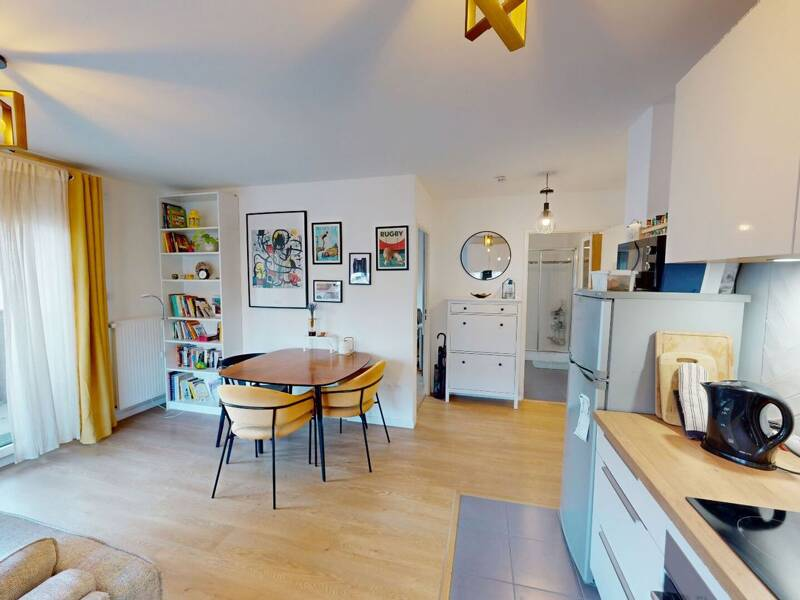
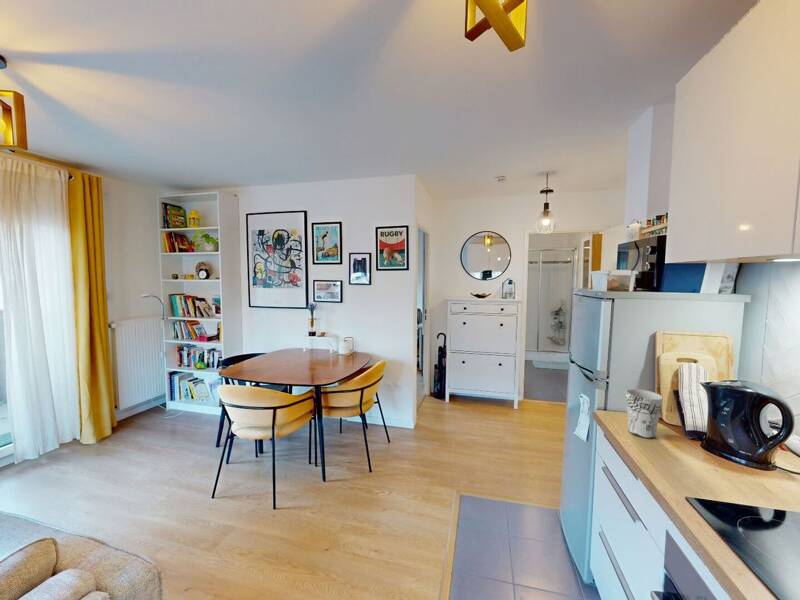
+ cup [625,388,664,439]
